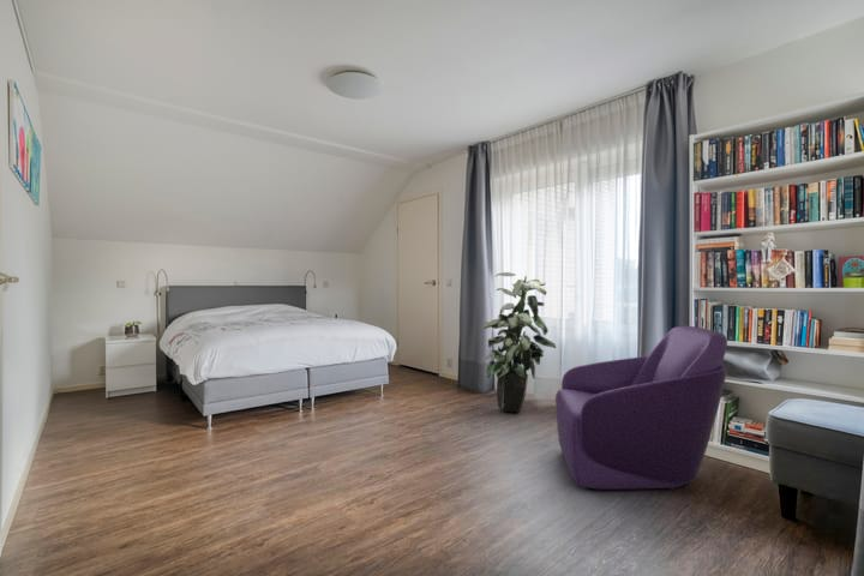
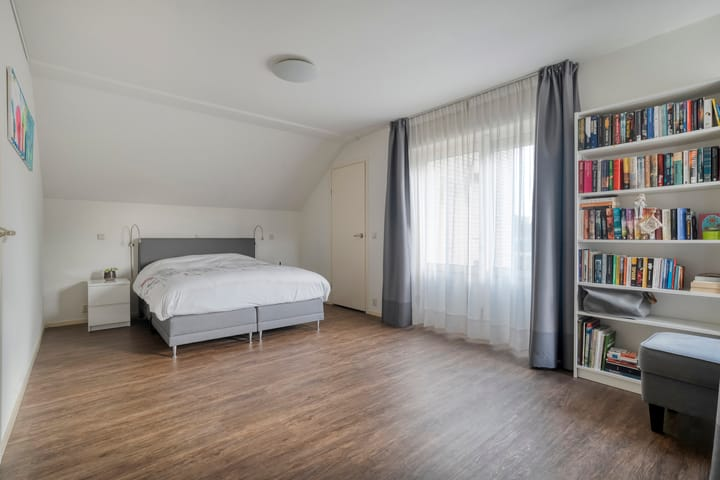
- indoor plant [481,271,557,414]
- armchair [554,325,728,491]
